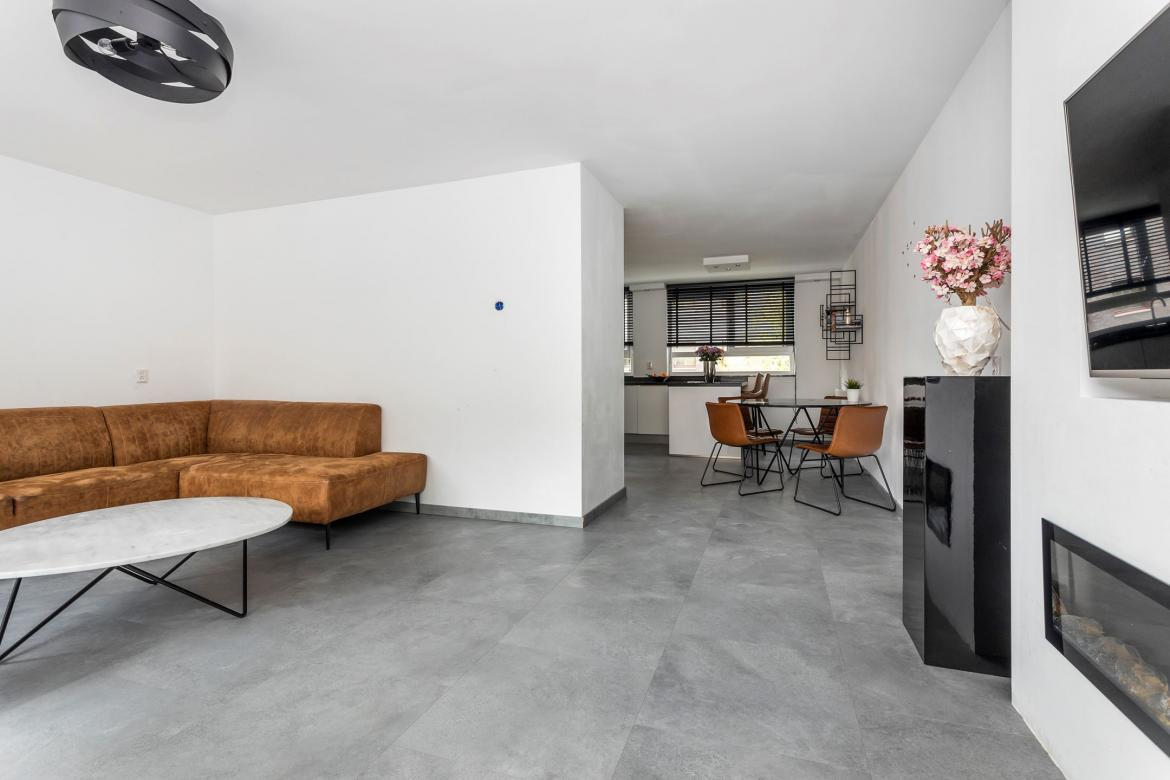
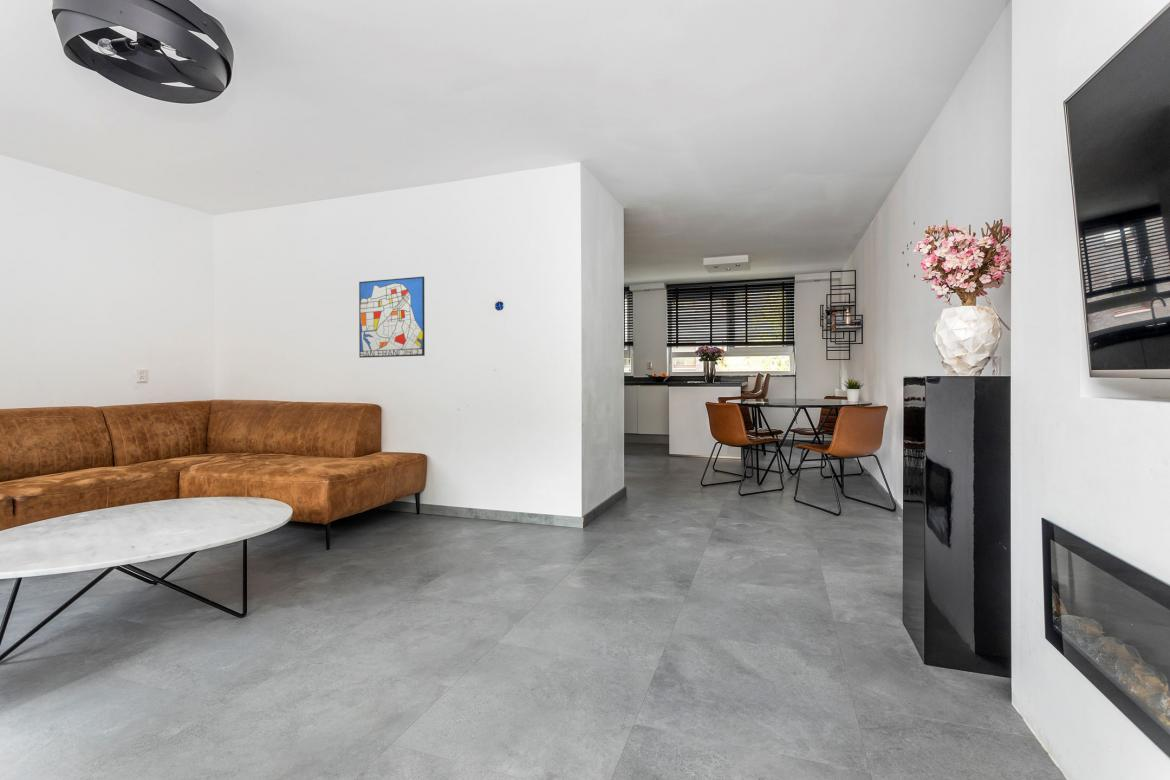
+ wall art [358,276,426,359]
